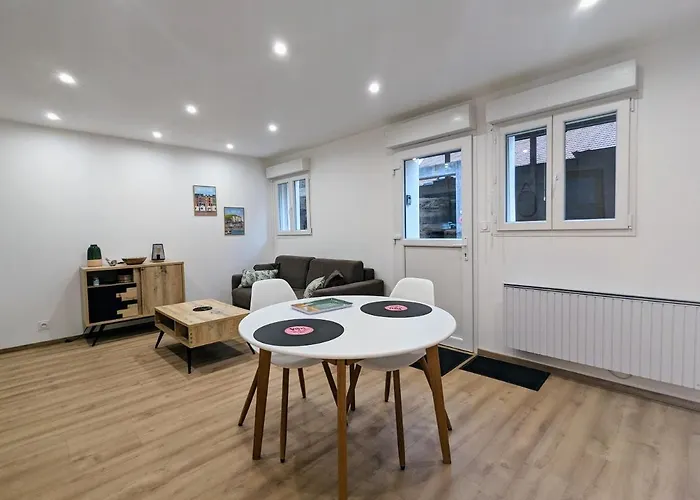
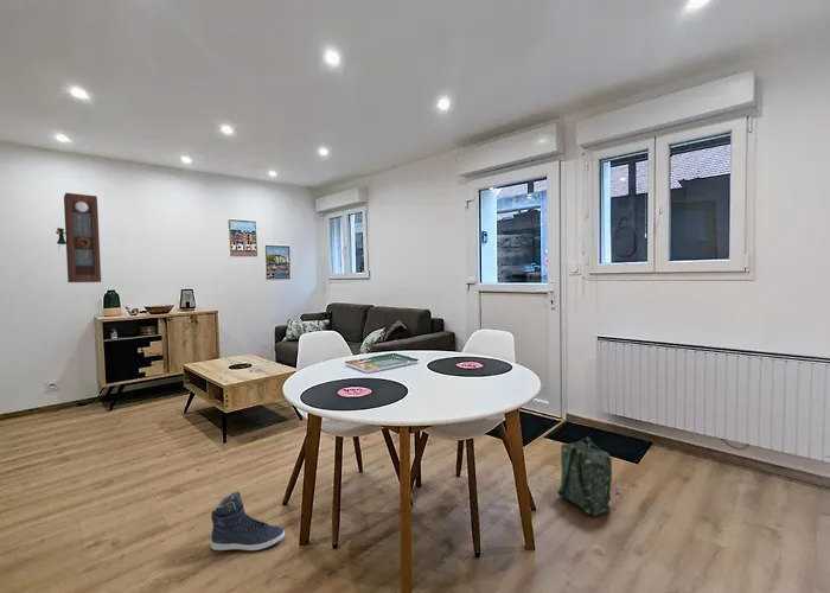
+ pendulum clock [55,192,102,283]
+ backpack [537,436,621,517]
+ sneaker [210,490,286,553]
